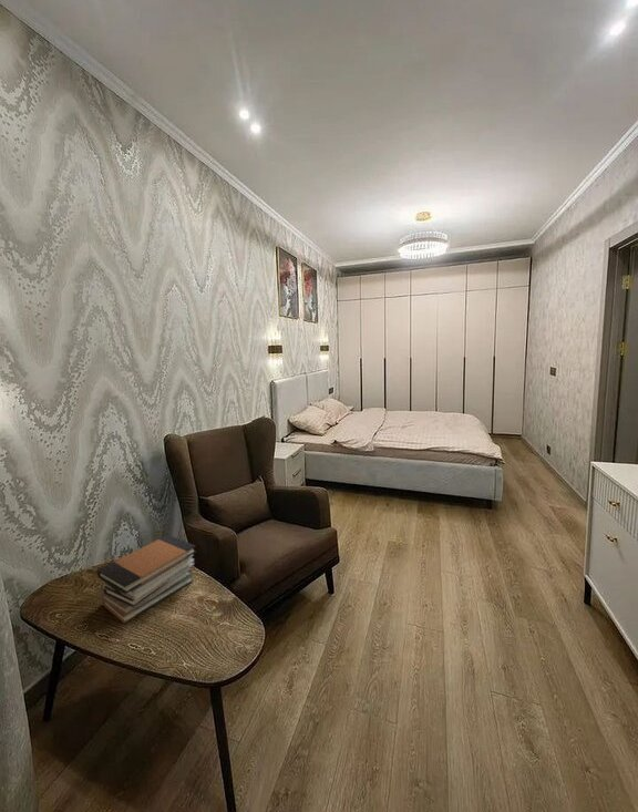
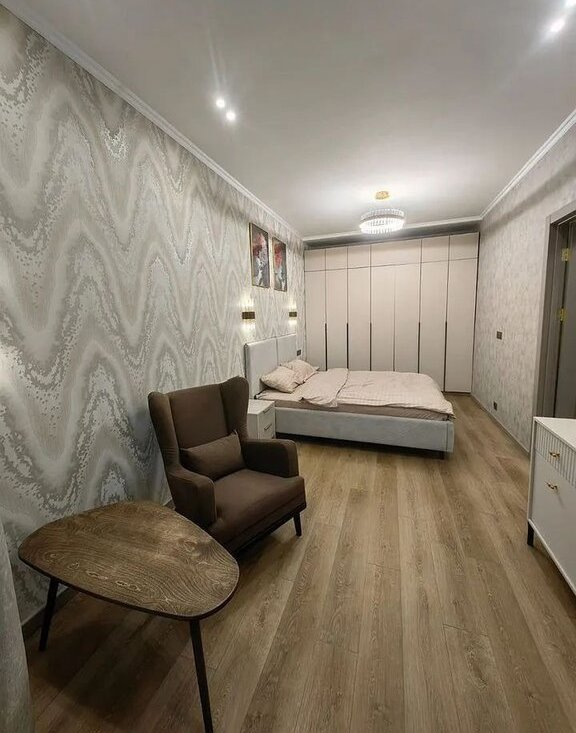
- book stack [96,534,197,624]
